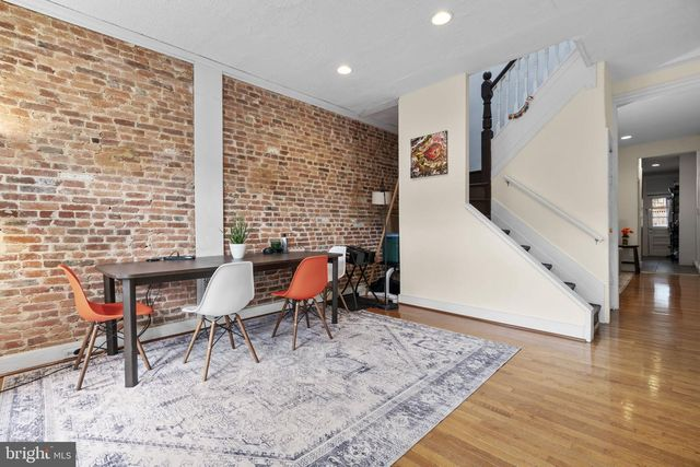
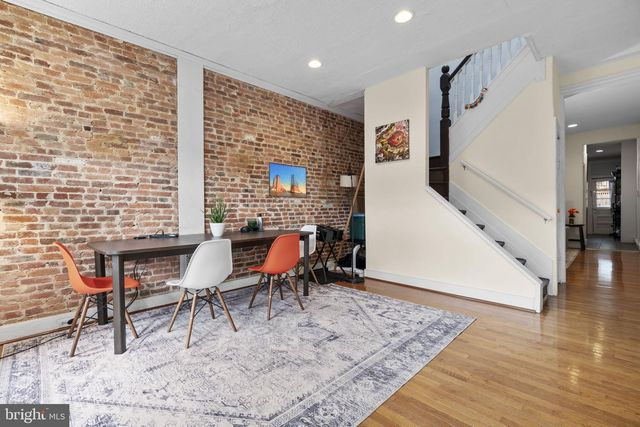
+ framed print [267,161,308,199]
